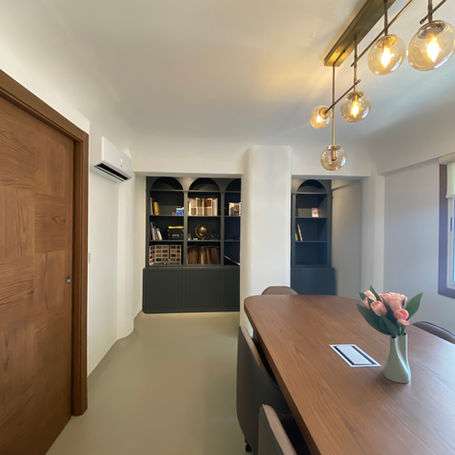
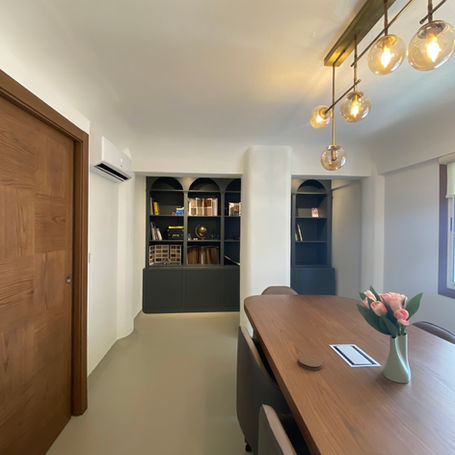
+ coaster [298,353,324,371]
